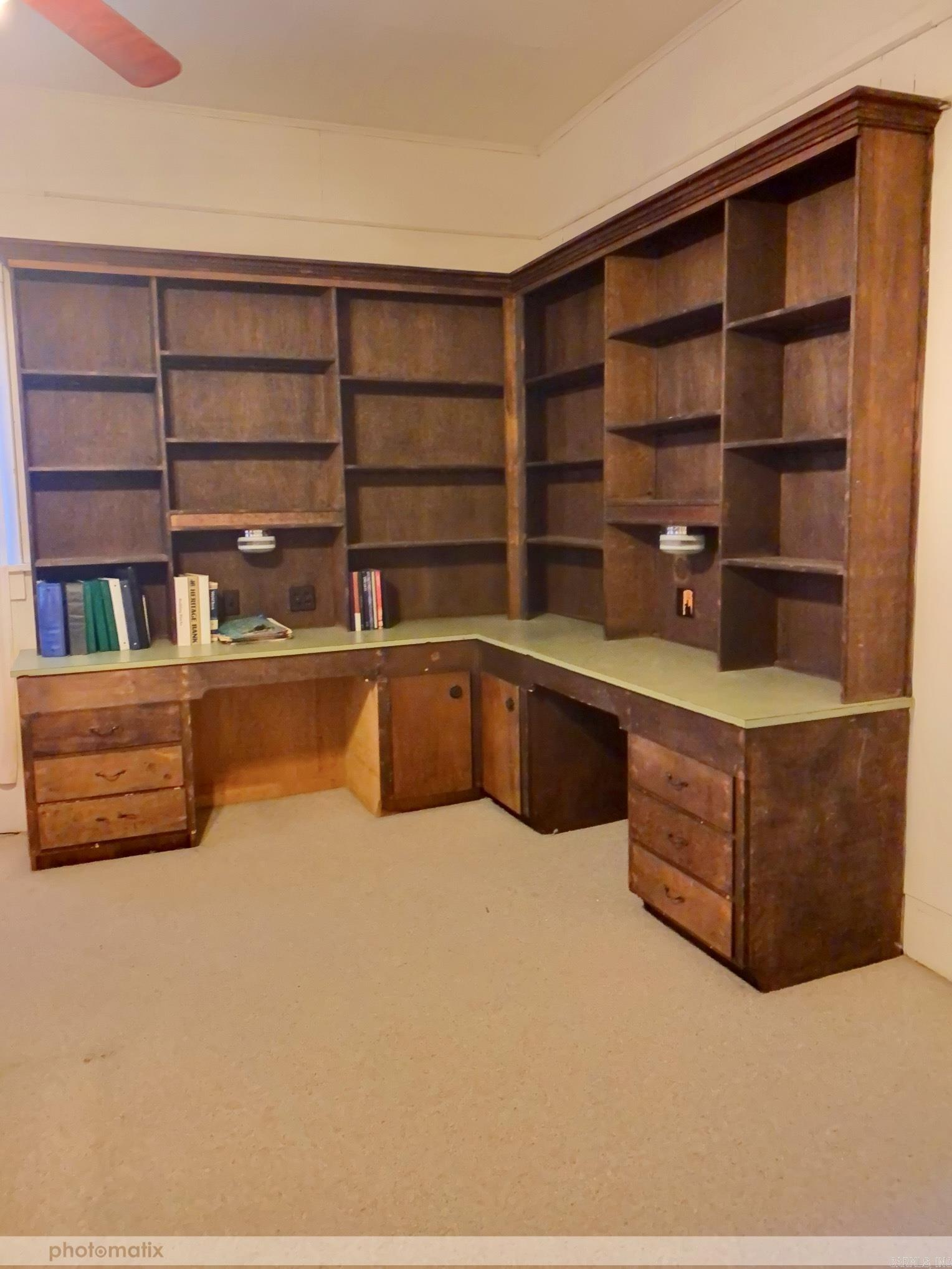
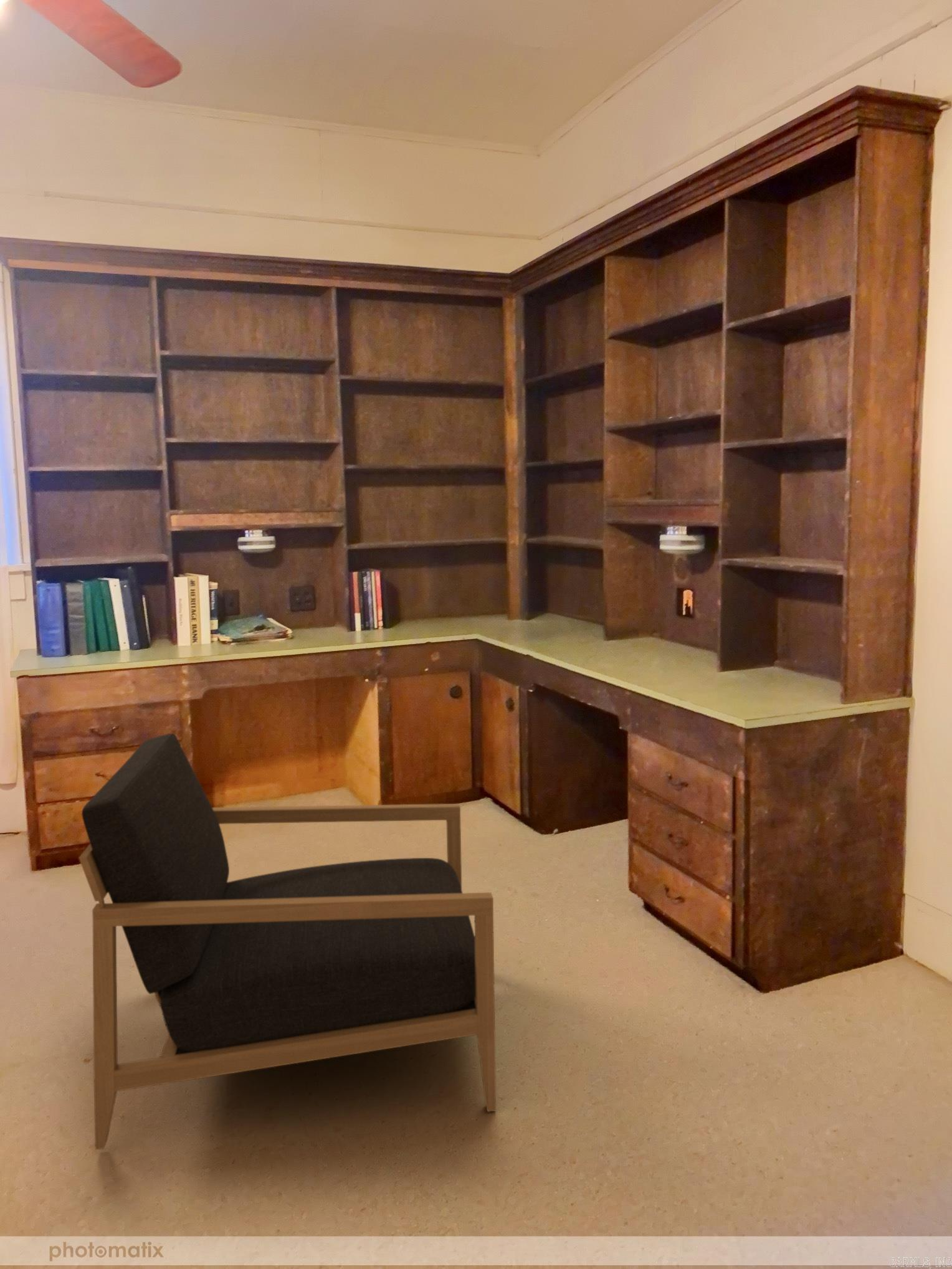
+ armchair [78,733,497,1150]
